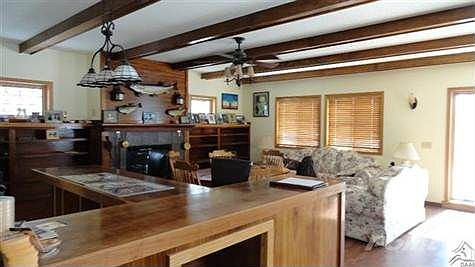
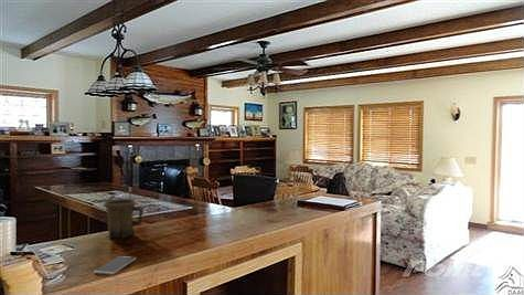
+ smartphone [94,255,137,275]
+ mug [101,198,145,239]
